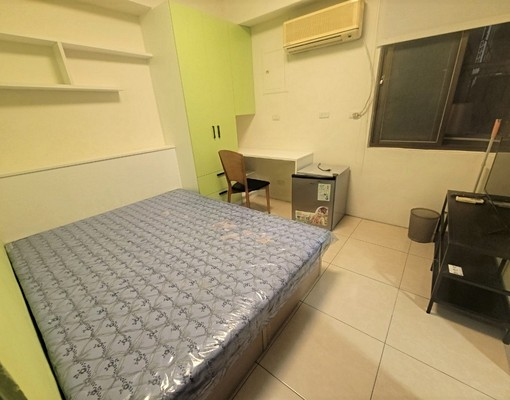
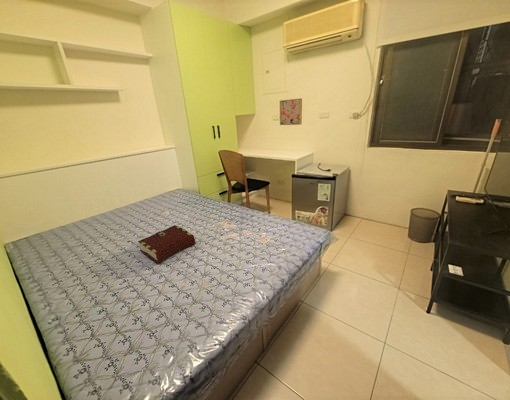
+ wall art [279,97,303,126]
+ book [137,224,196,265]
